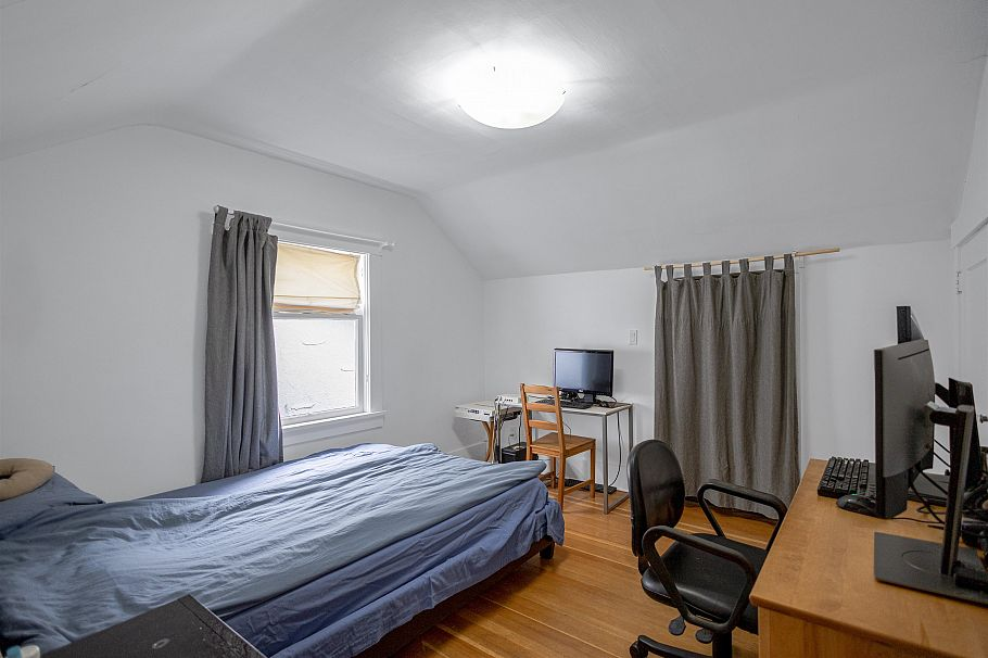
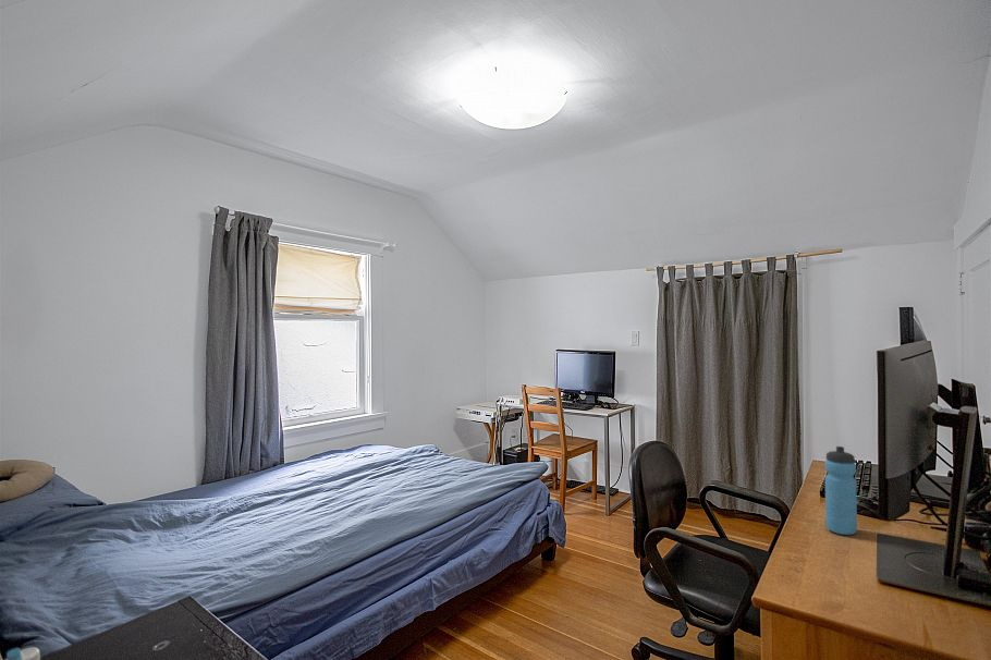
+ water bottle [824,445,858,536]
